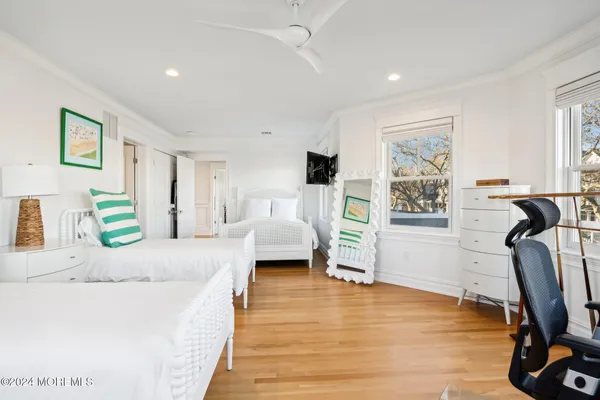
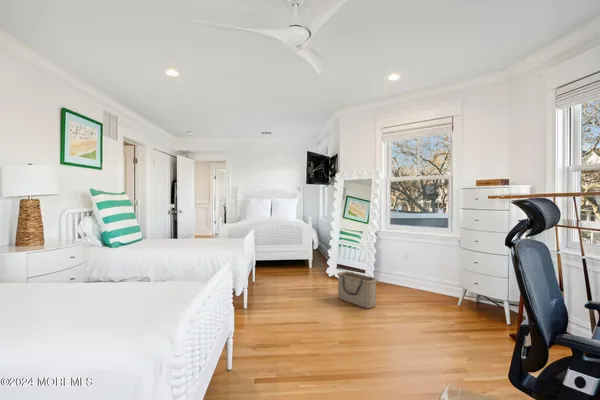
+ basket [336,270,379,309]
